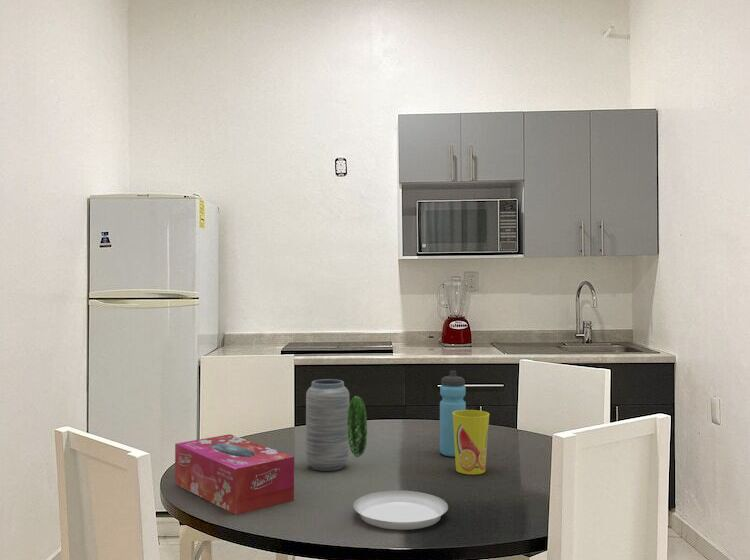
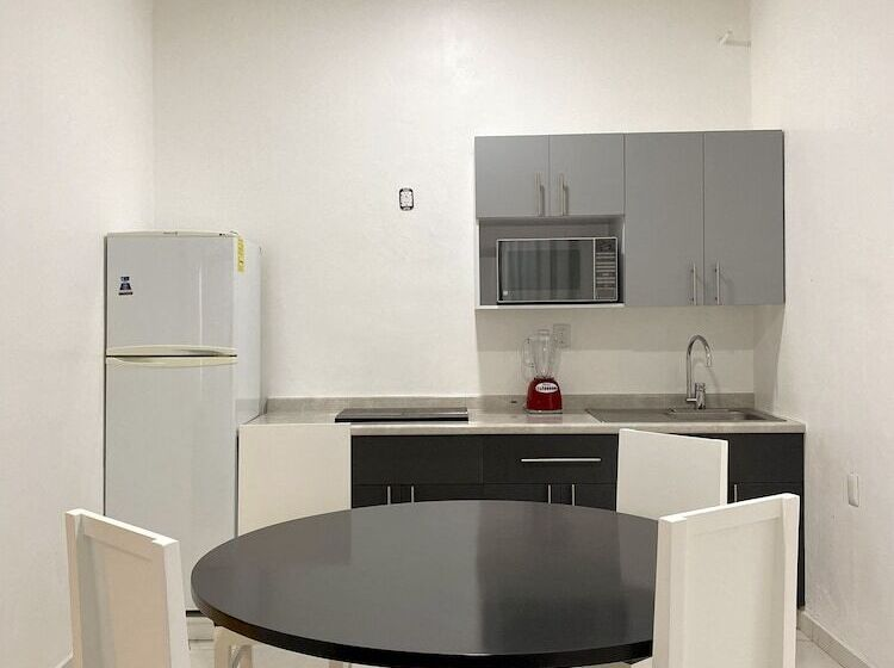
- tissue box [174,433,295,516]
- plate [347,395,449,531]
- vase [305,378,350,472]
- cup [453,409,490,476]
- water bottle [439,370,467,458]
